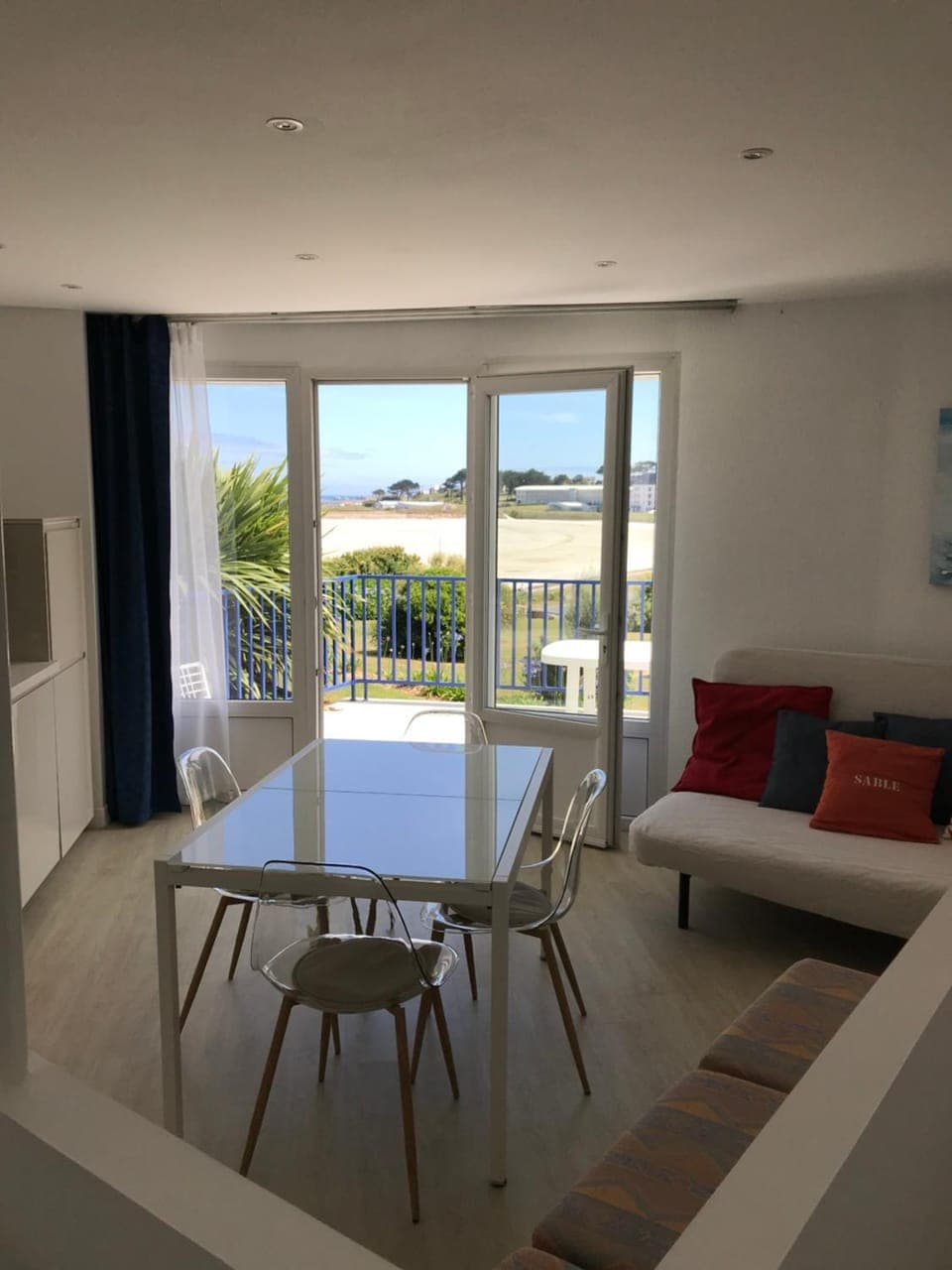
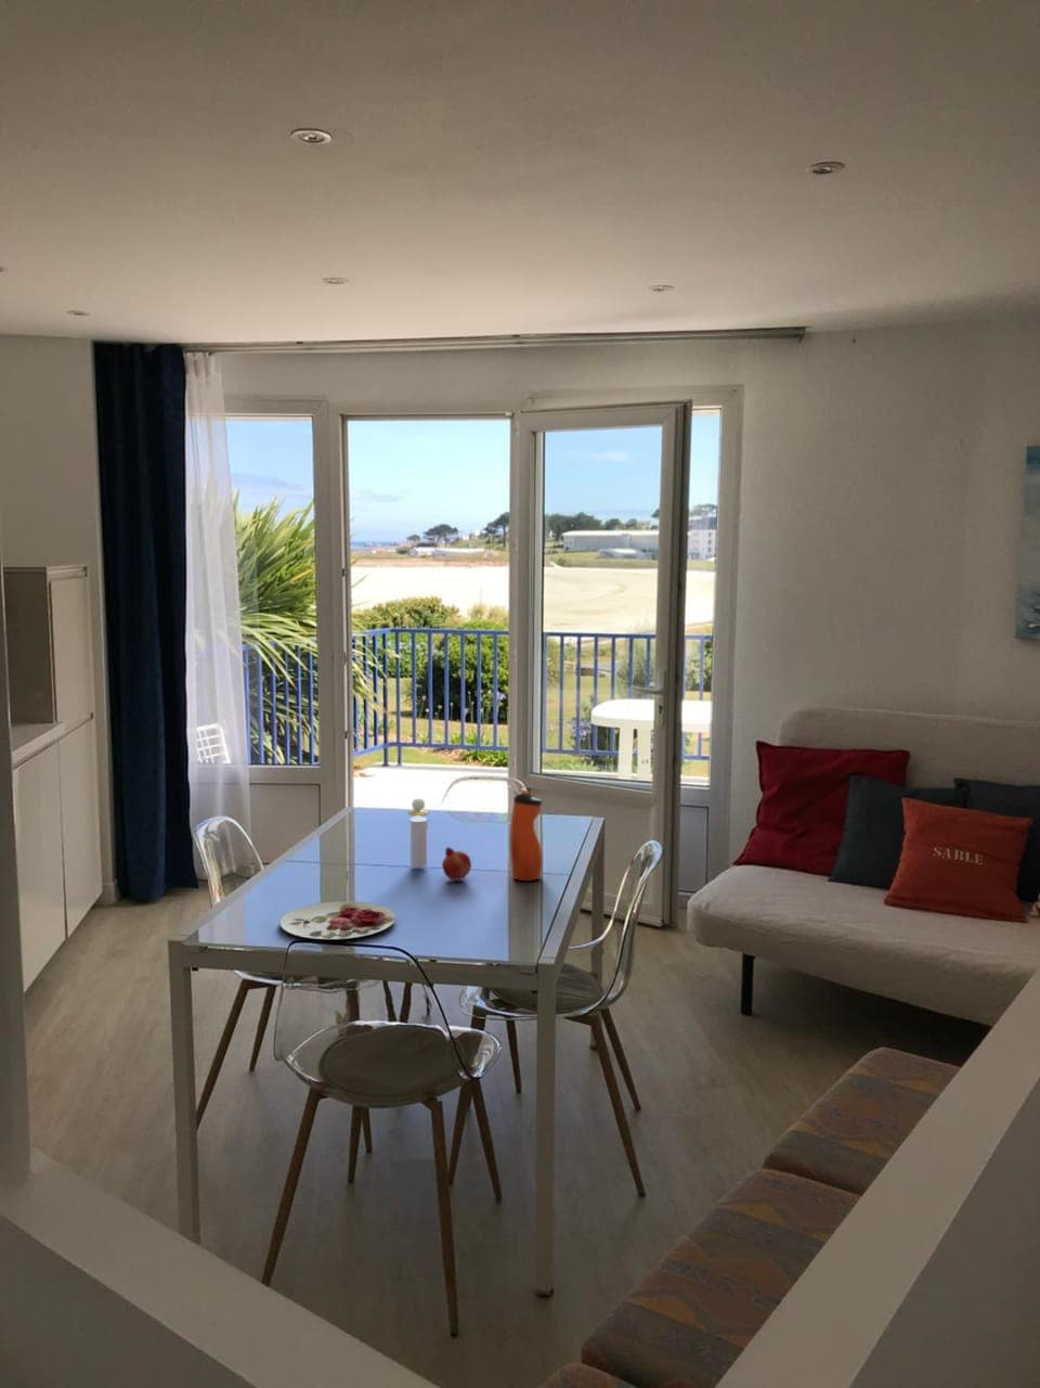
+ plate [280,901,397,940]
+ fruit [441,846,472,882]
+ perfume bottle [407,797,430,869]
+ water bottle [509,788,544,882]
